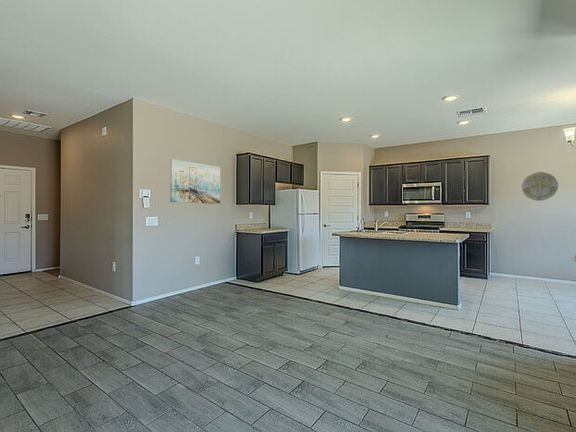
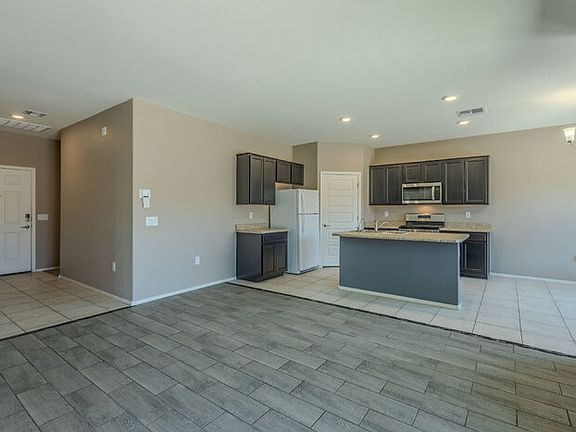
- wall decoration [521,171,559,202]
- wall art [169,158,221,205]
